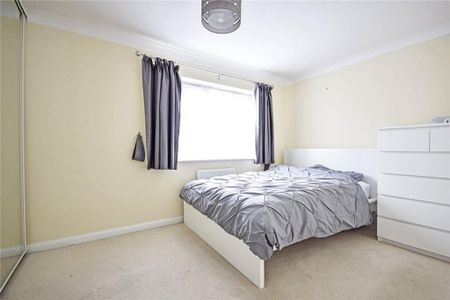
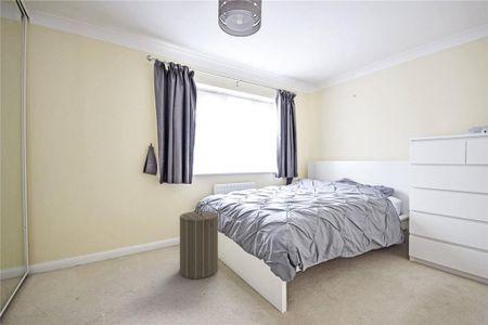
+ laundry hamper [178,206,219,280]
